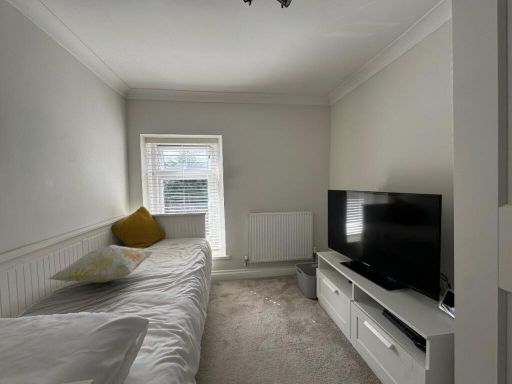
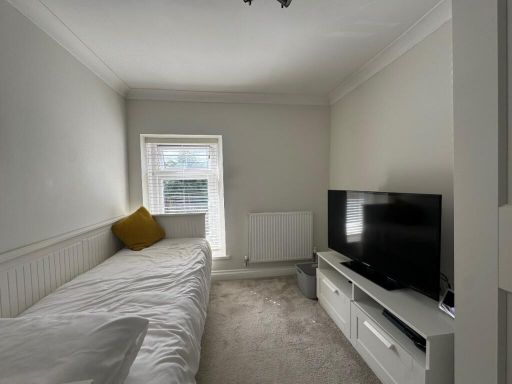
- decorative pillow [48,244,155,283]
